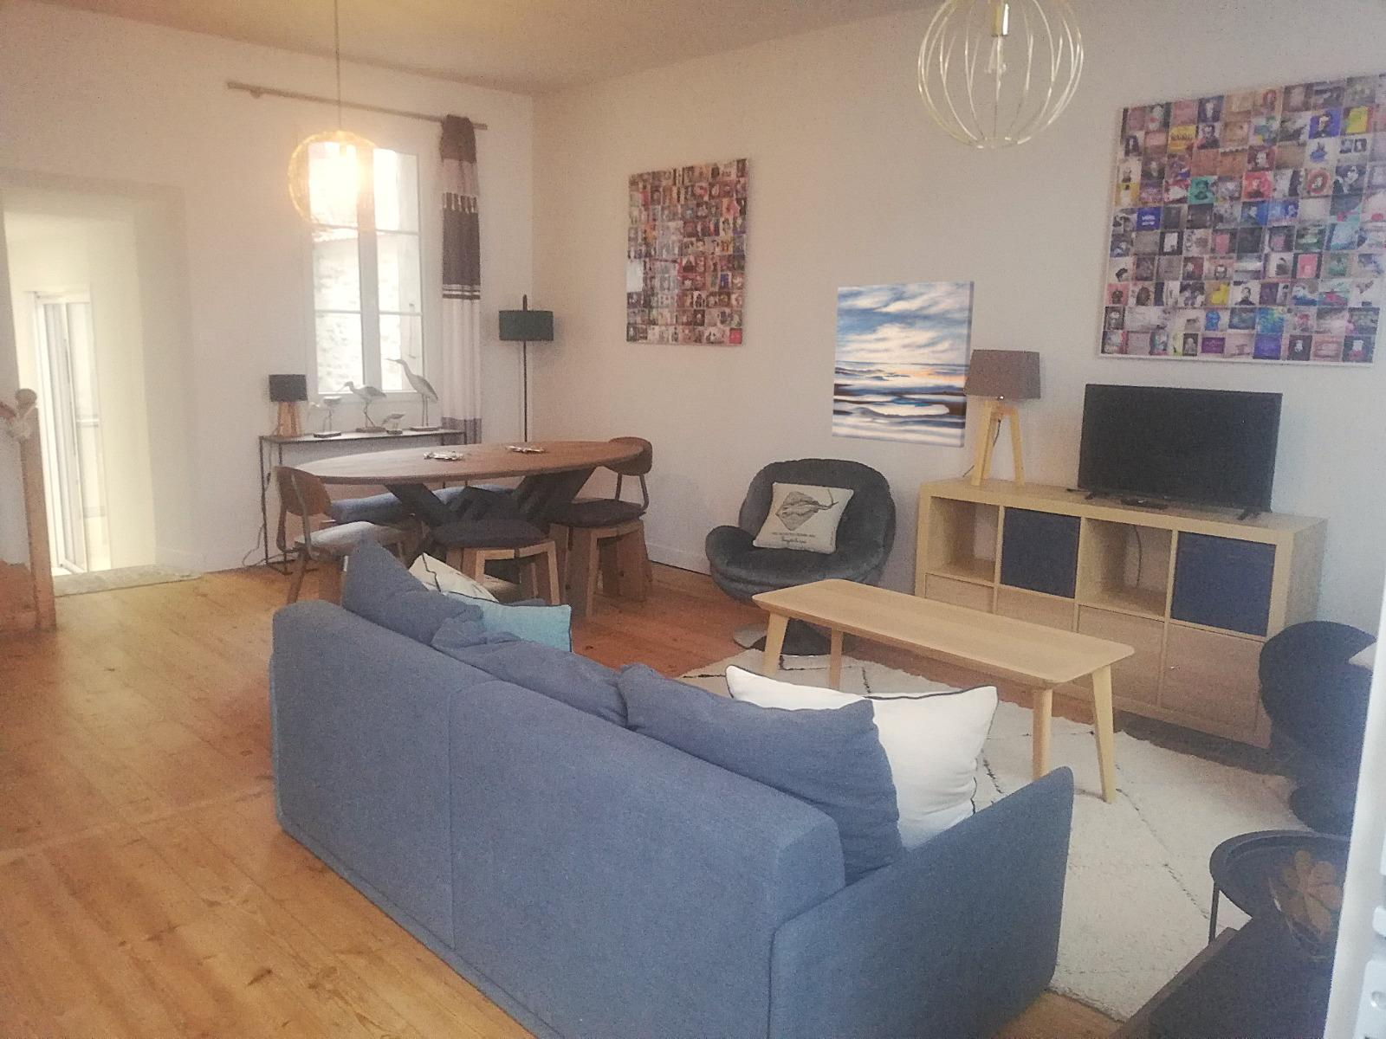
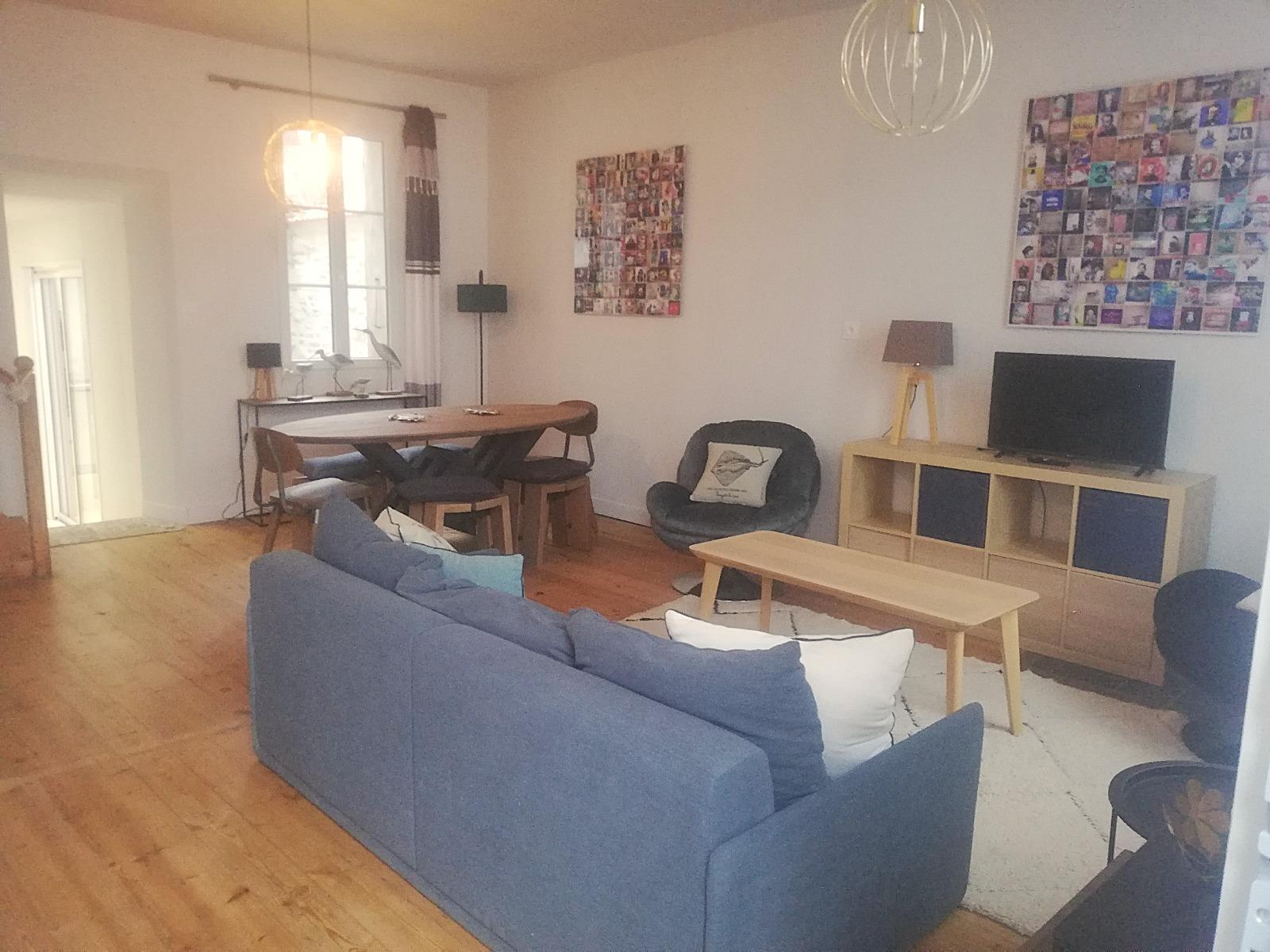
- wall art [832,280,976,449]
